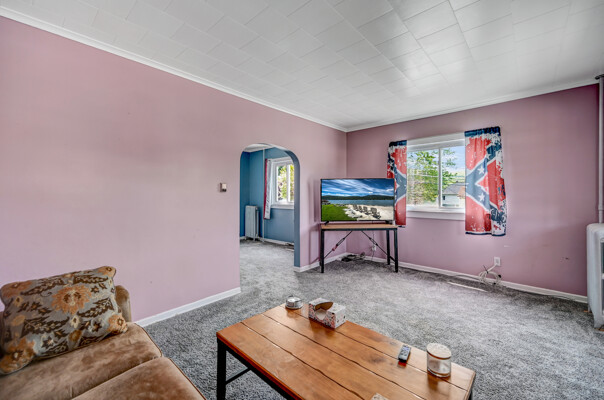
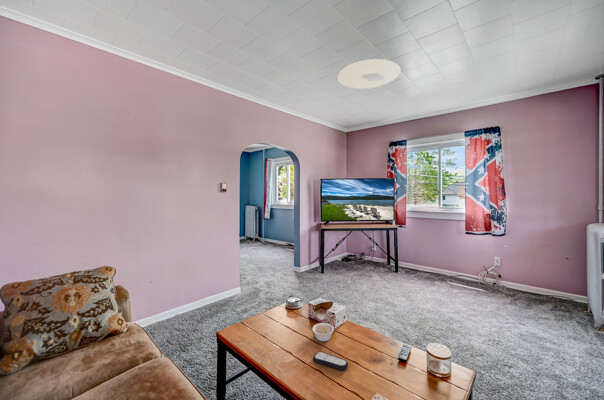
+ ceiling light [337,58,402,90]
+ legume [311,321,336,342]
+ remote control [312,351,349,371]
